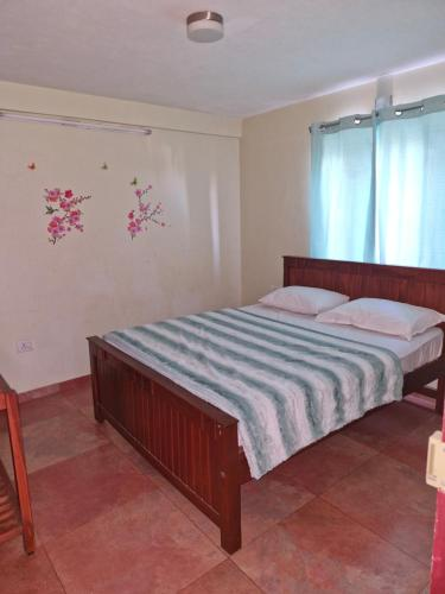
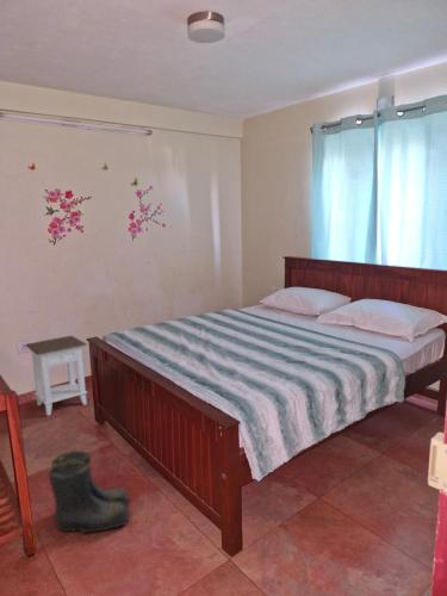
+ nightstand [24,335,89,417]
+ boots [46,449,130,534]
